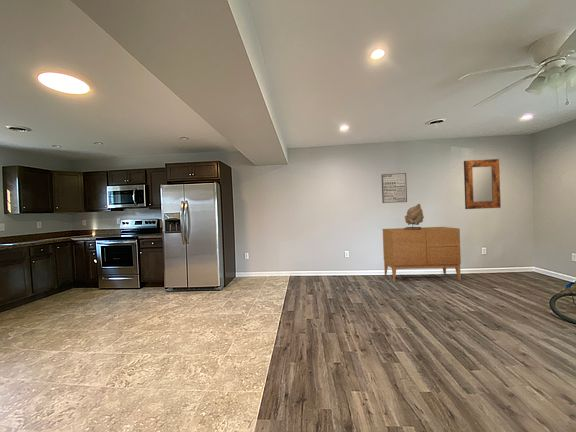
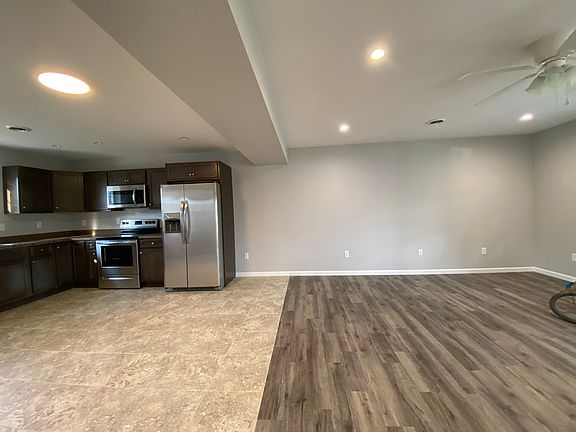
- wall art [381,172,408,204]
- sculpture bust [404,203,425,230]
- sideboard [382,226,462,283]
- home mirror [463,158,502,210]
